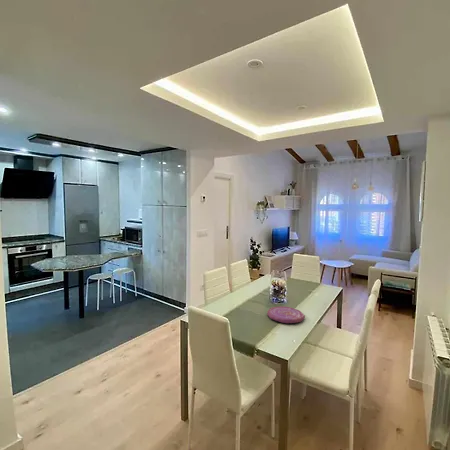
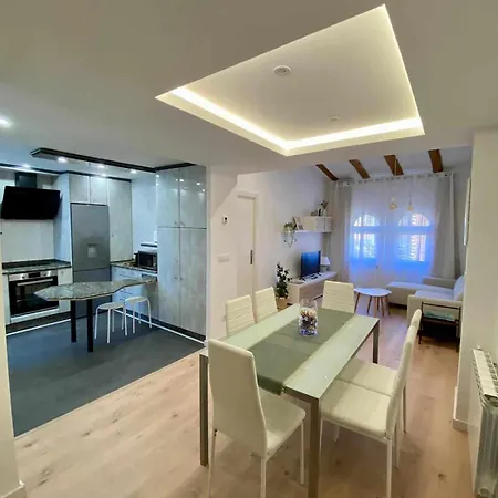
- plate [266,305,306,324]
